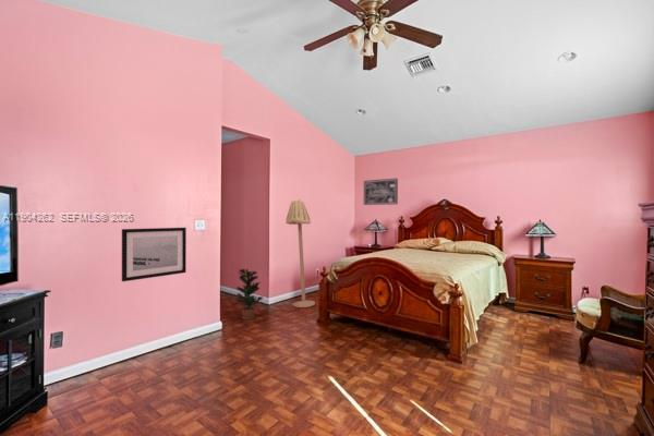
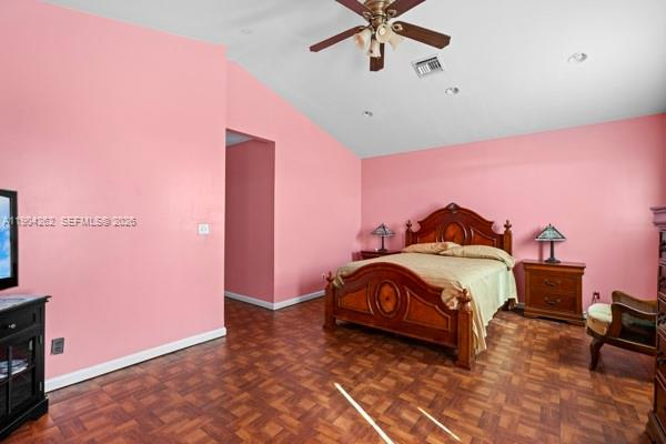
- floor lamp [284,198,316,308]
- wall art [121,227,187,282]
- wall art [363,178,399,206]
- potted plant [234,268,264,320]
